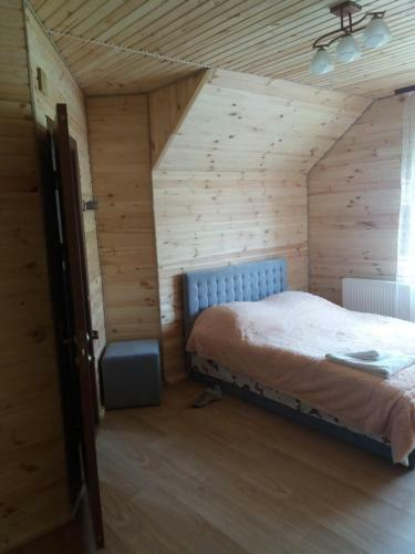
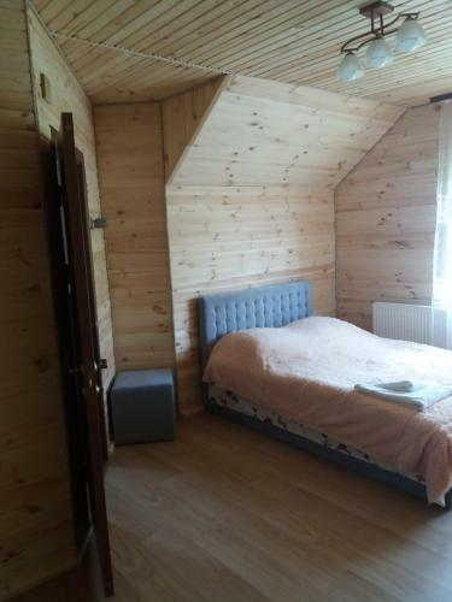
- sneaker [193,384,221,408]
